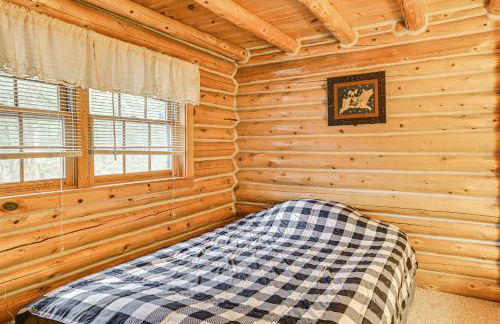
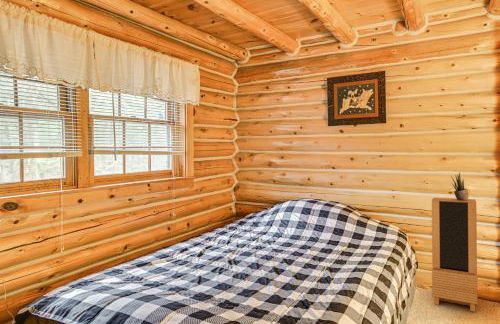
+ potted plant [450,171,469,200]
+ storage cabinet [431,197,478,313]
